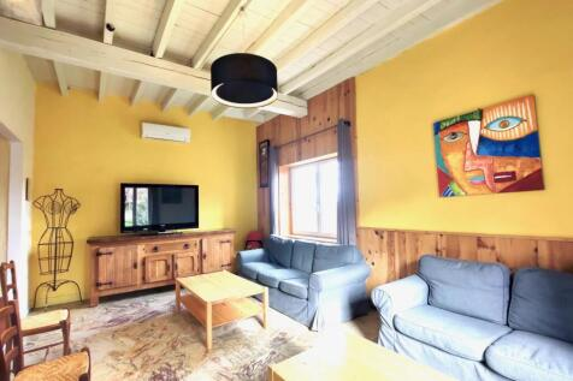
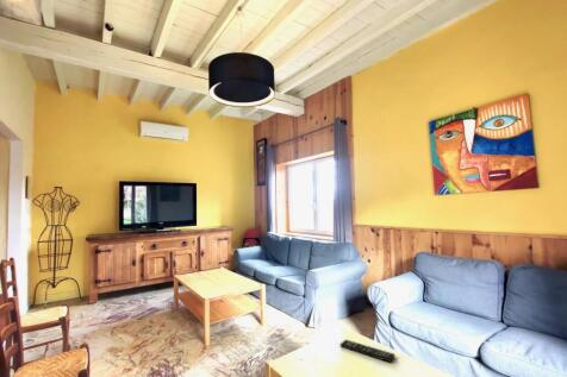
+ remote control [339,339,395,364]
